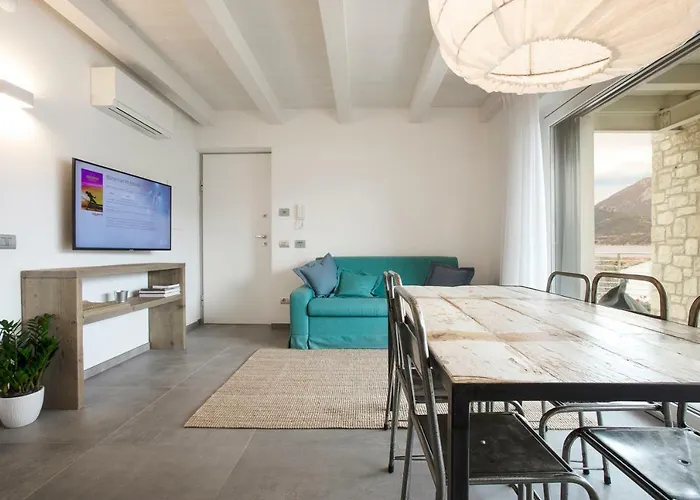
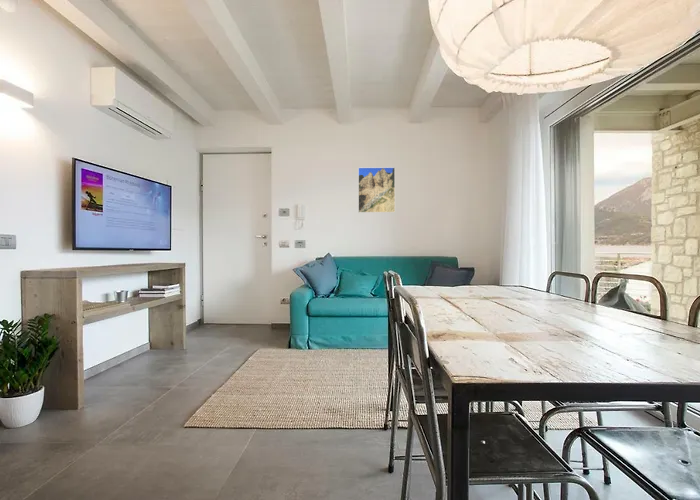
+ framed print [357,166,396,214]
